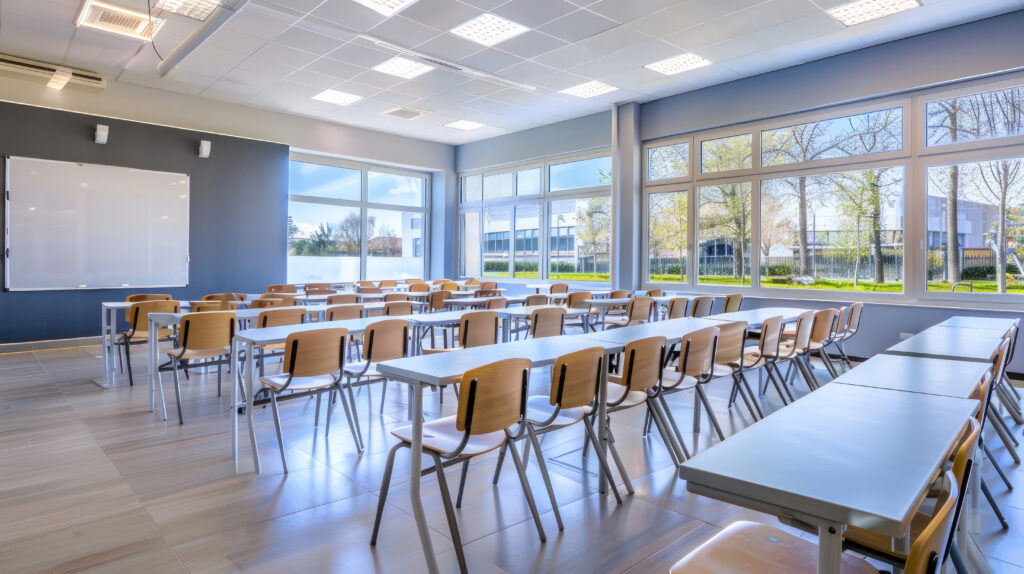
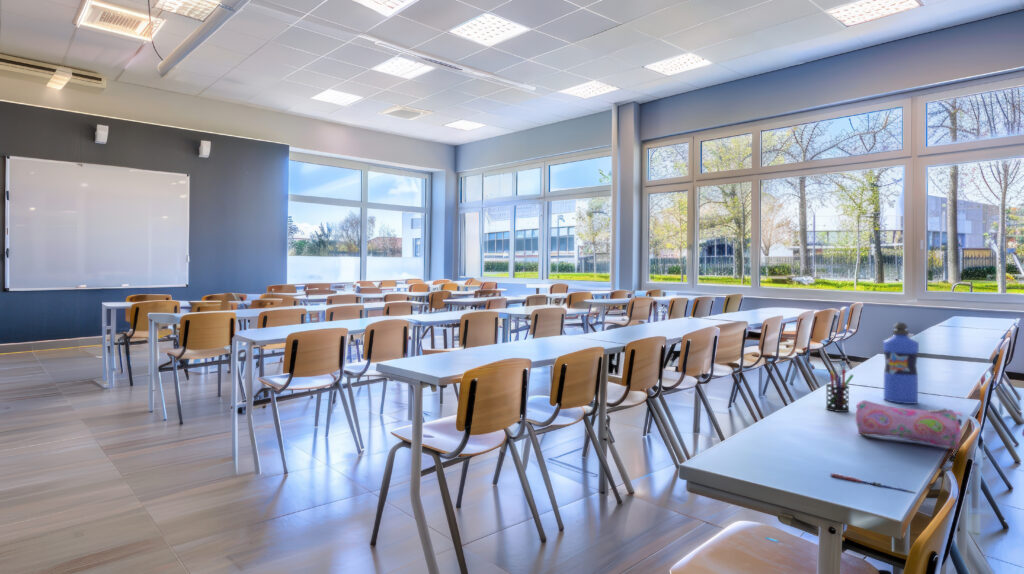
+ water bottle [882,322,920,405]
+ pen [830,472,917,494]
+ pen holder [825,368,854,413]
+ pencil case [854,399,964,450]
